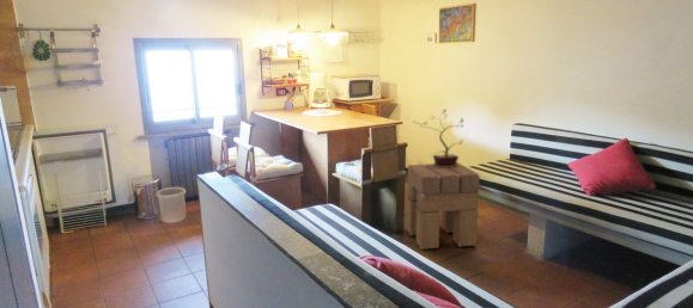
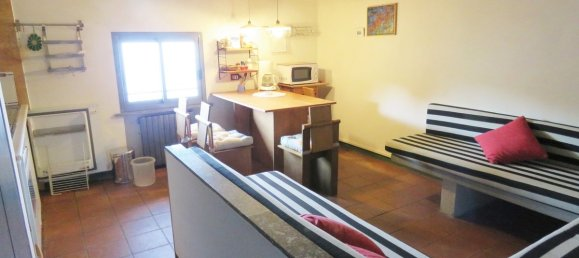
- potted plant [413,107,464,167]
- wooden stool [405,161,481,251]
